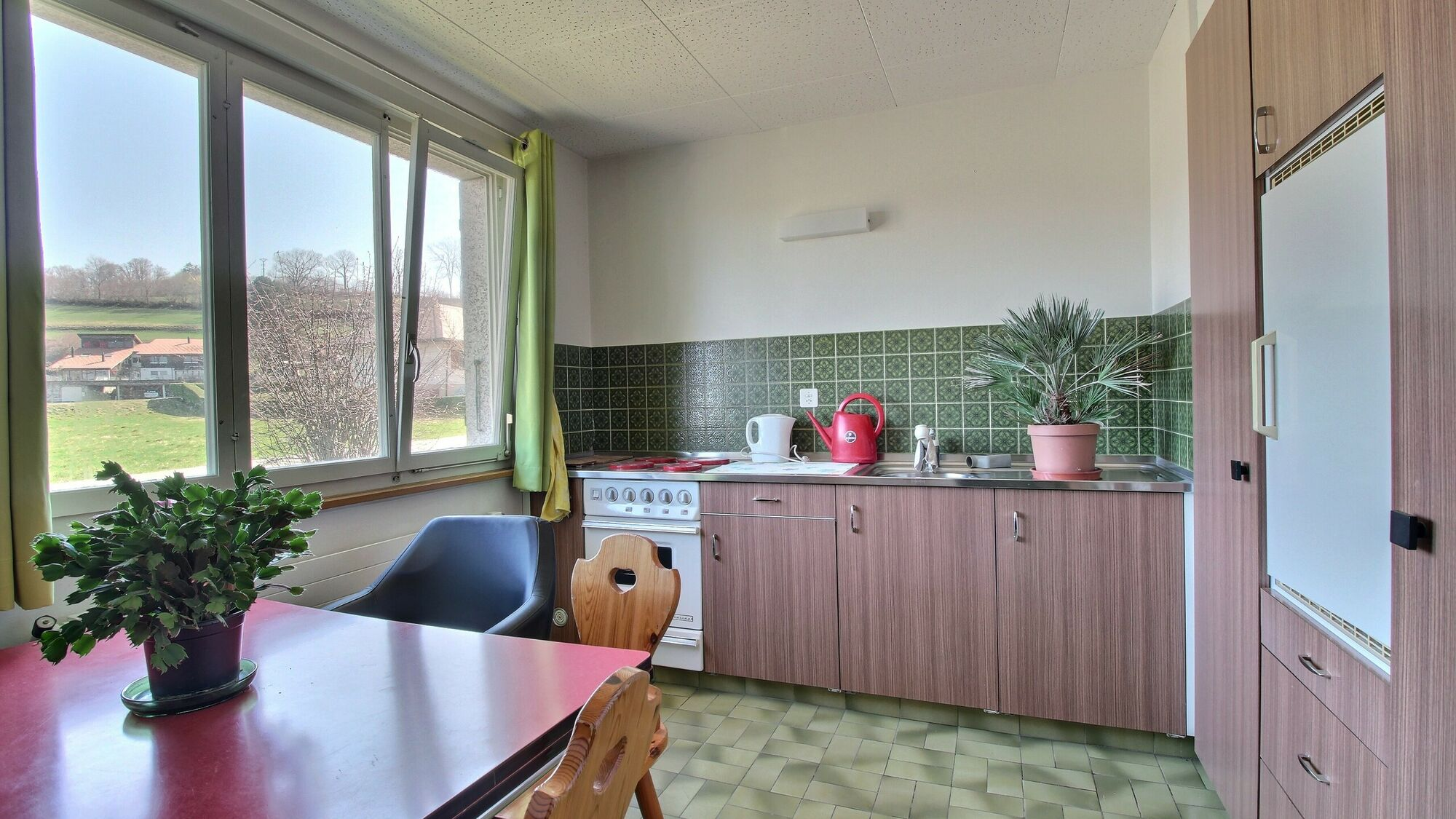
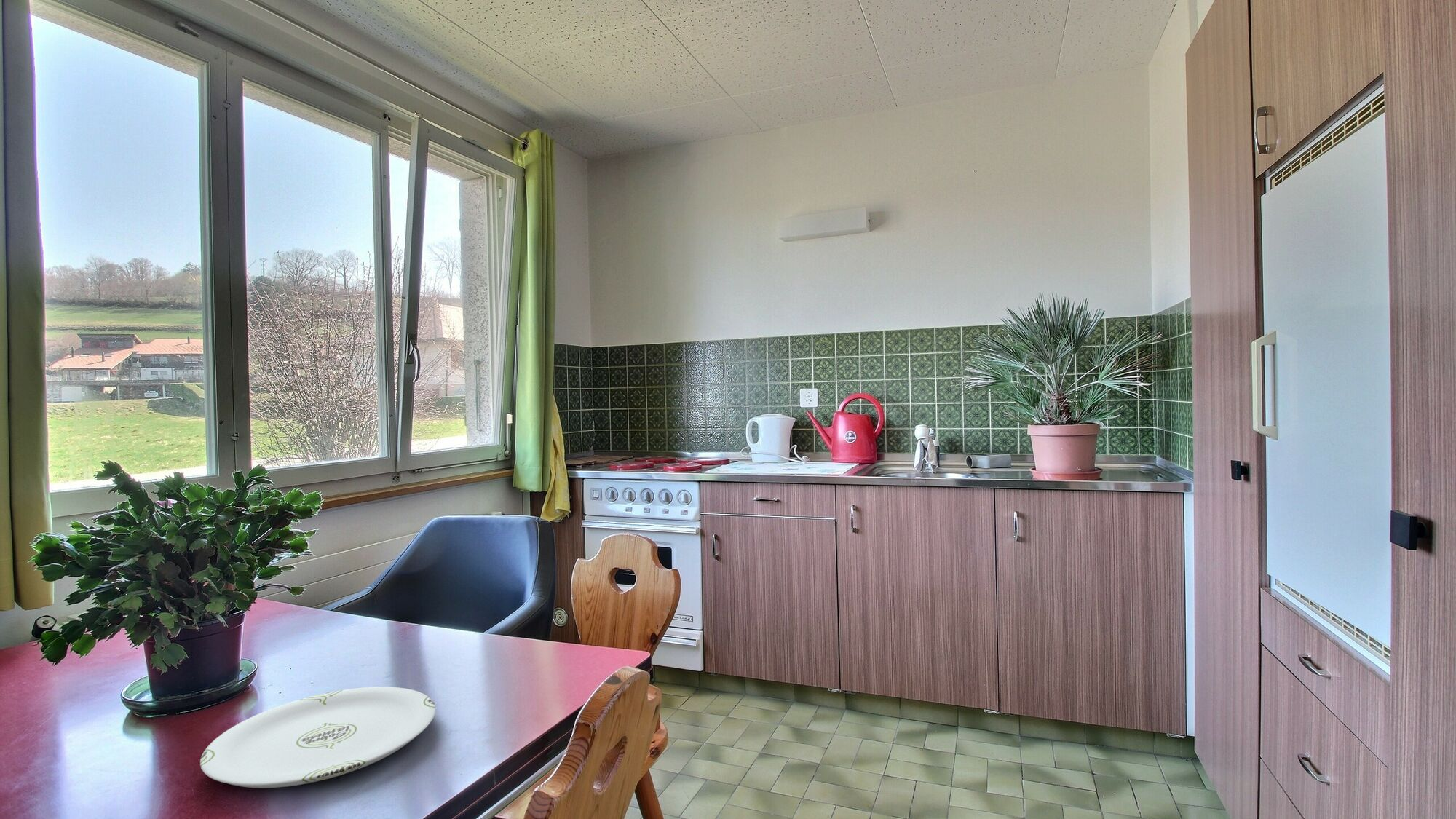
+ plate [199,686,436,788]
